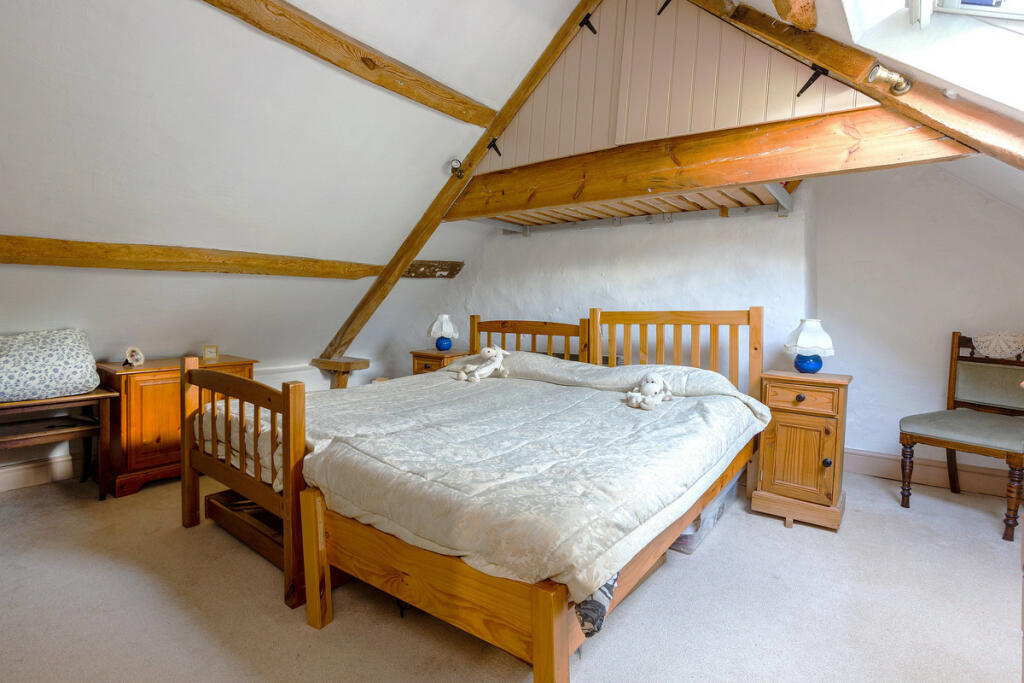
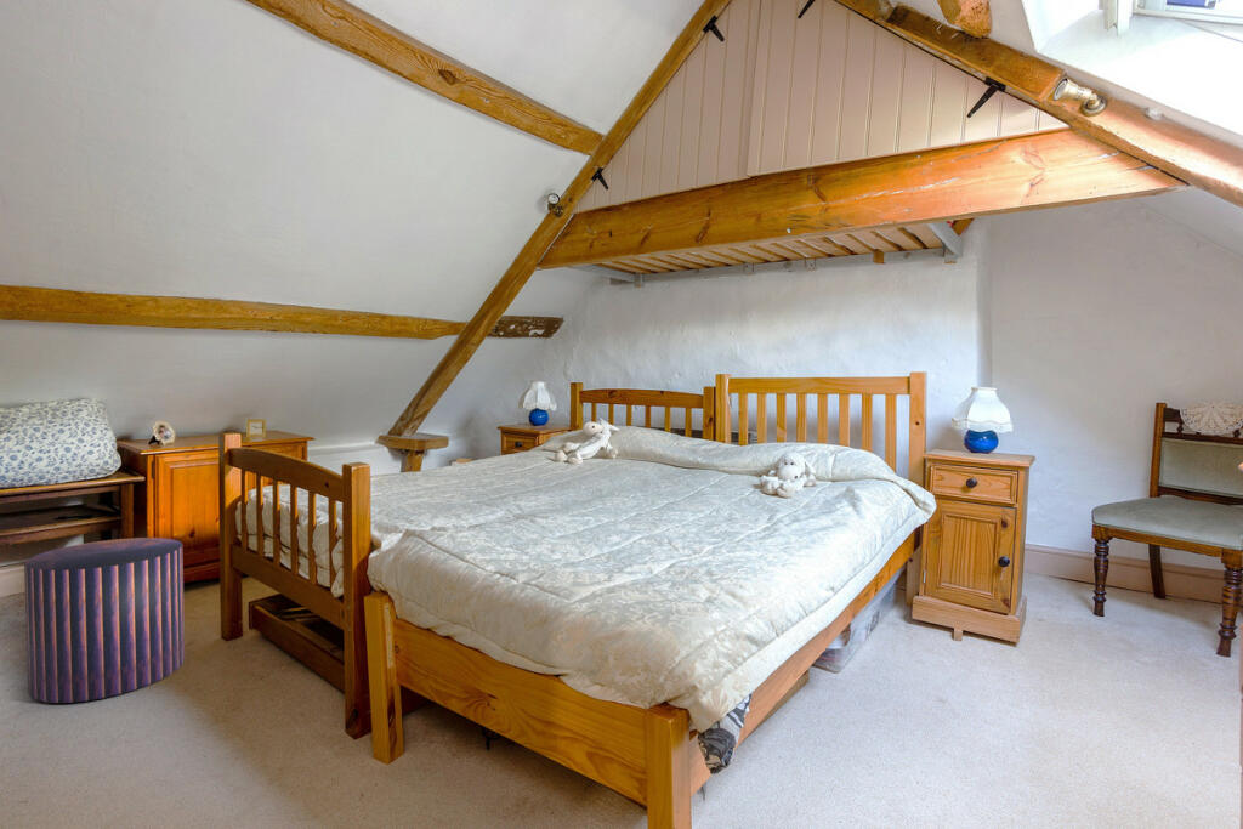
+ stool [23,536,186,704]
